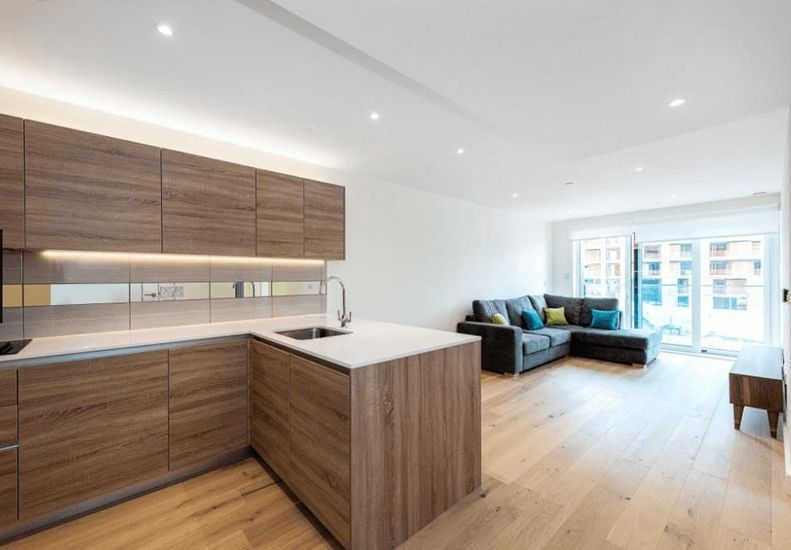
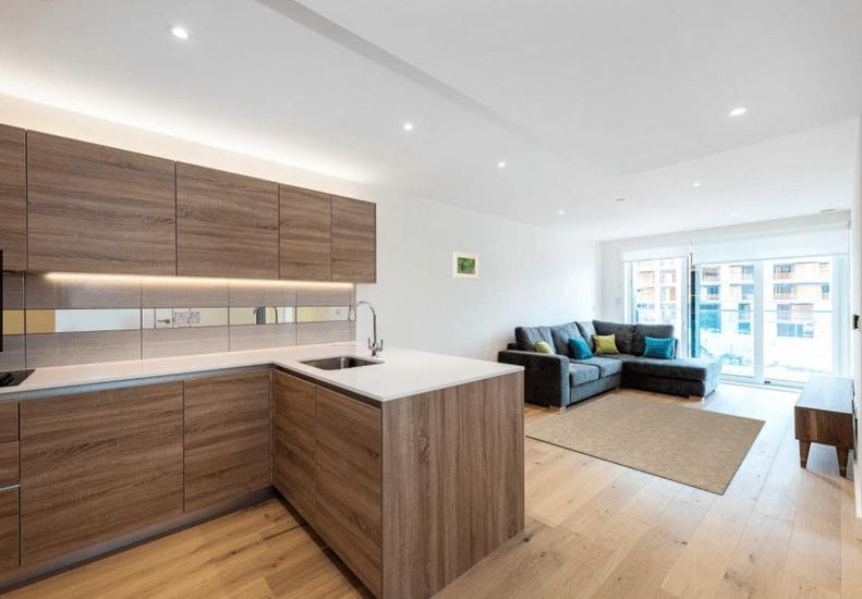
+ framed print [452,250,479,280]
+ rug [524,393,766,497]
